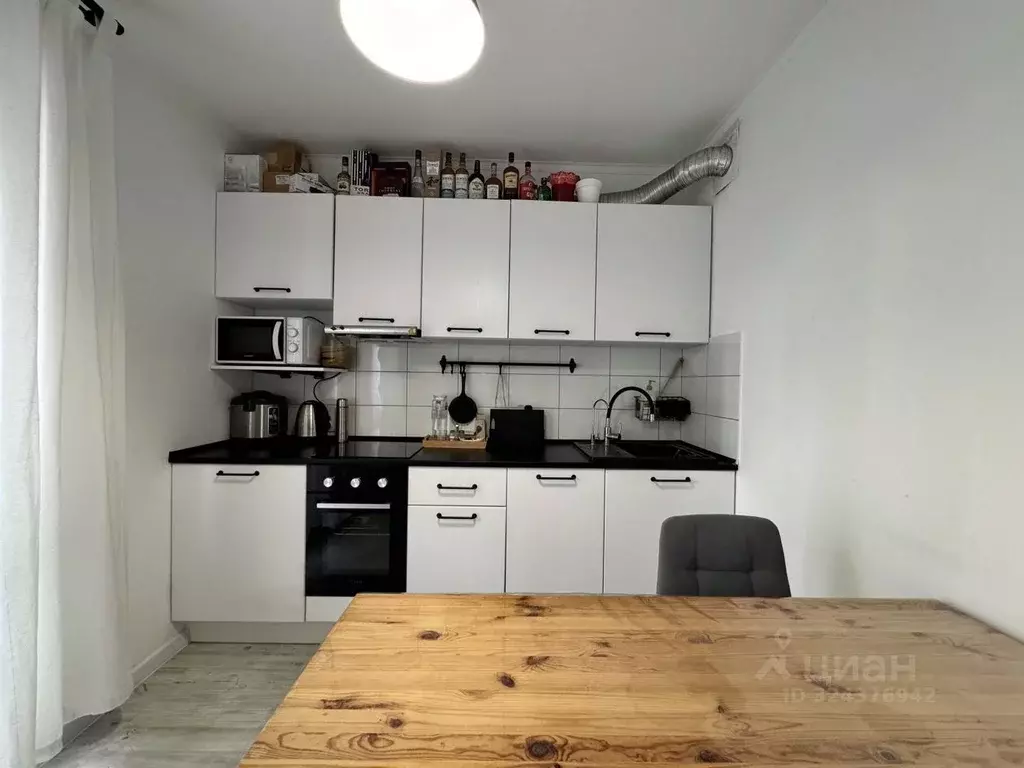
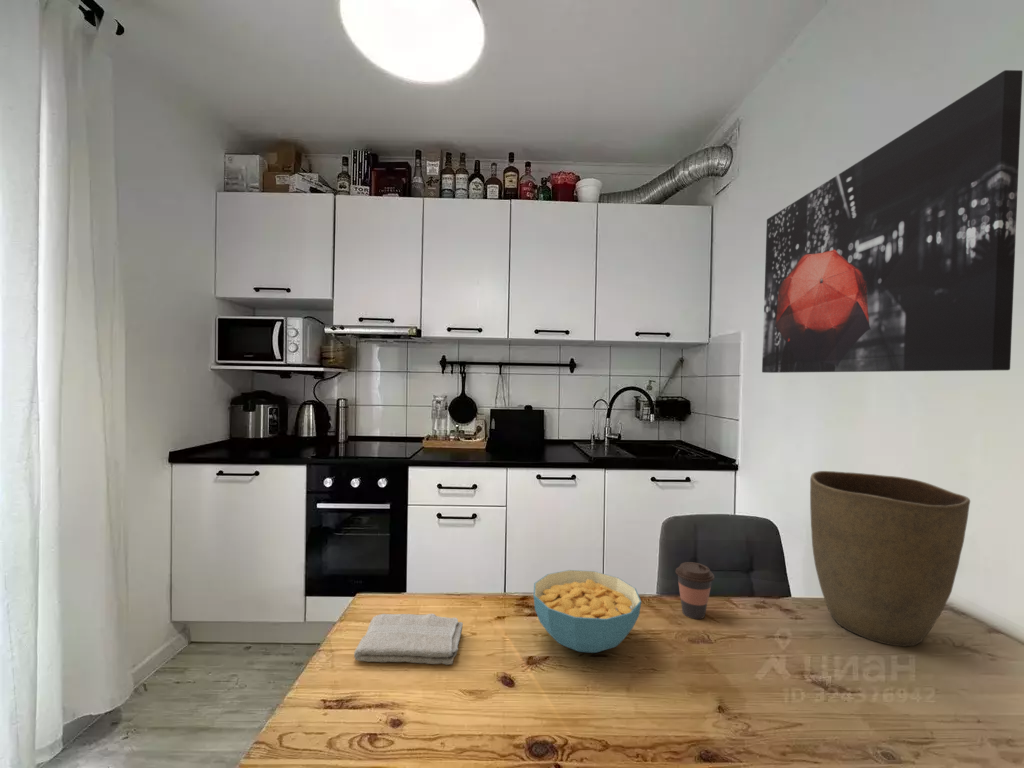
+ cereal bowl [533,569,642,654]
+ vase [809,470,971,647]
+ washcloth [353,613,464,666]
+ wall art [761,69,1024,374]
+ coffee cup [674,561,715,620]
